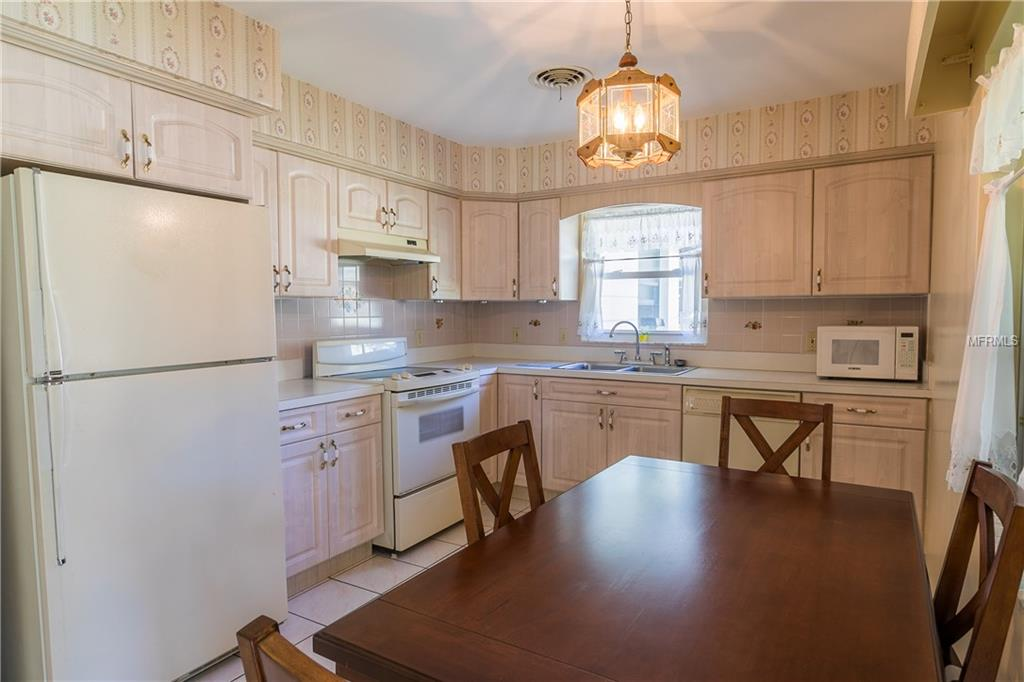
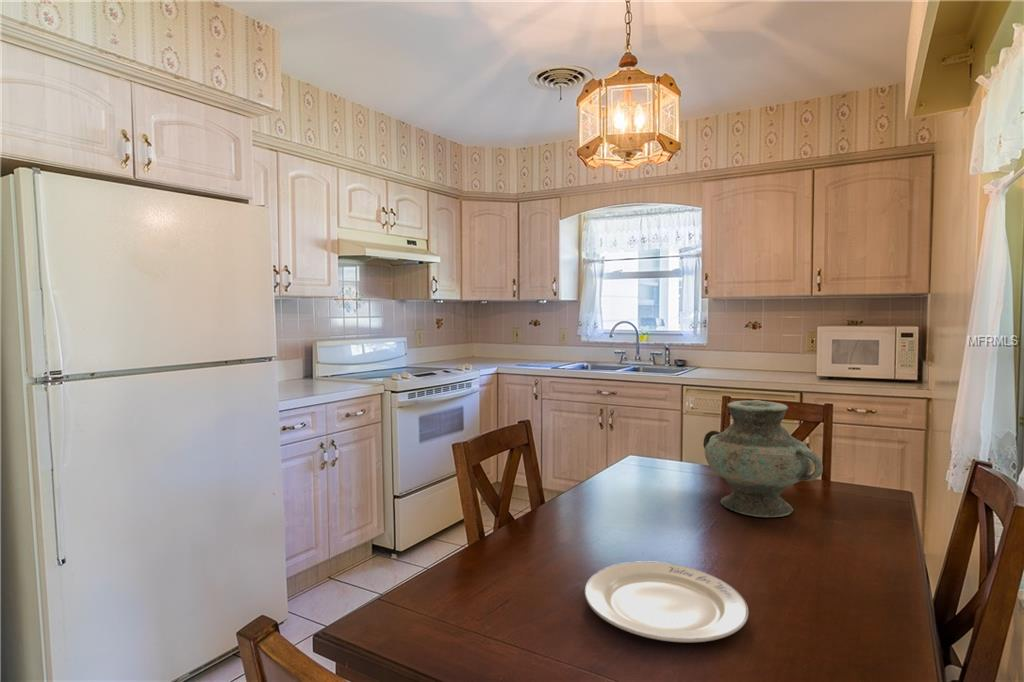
+ chinaware [584,560,749,643]
+ vase [702,399,824,518]
